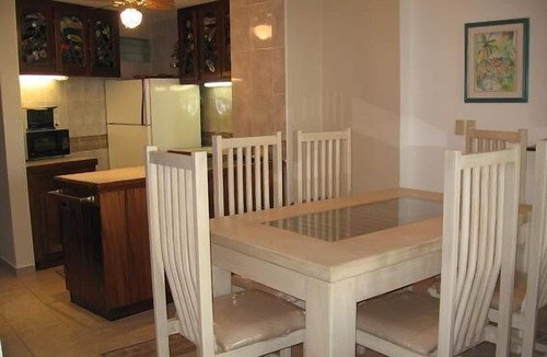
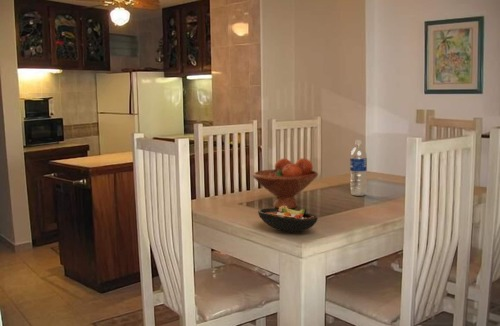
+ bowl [257,206,318,233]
+ fruit bowl [251,157,319,209]
+ water bottle [349,139,368,197]
